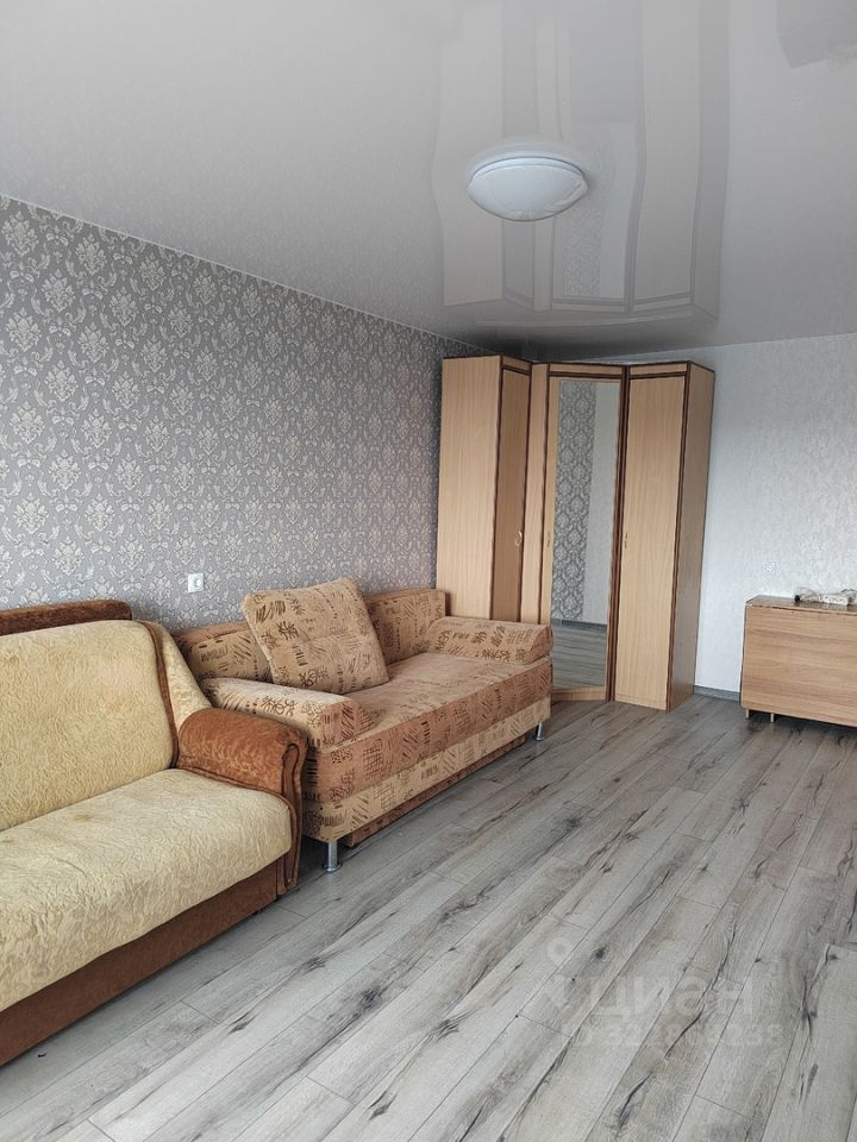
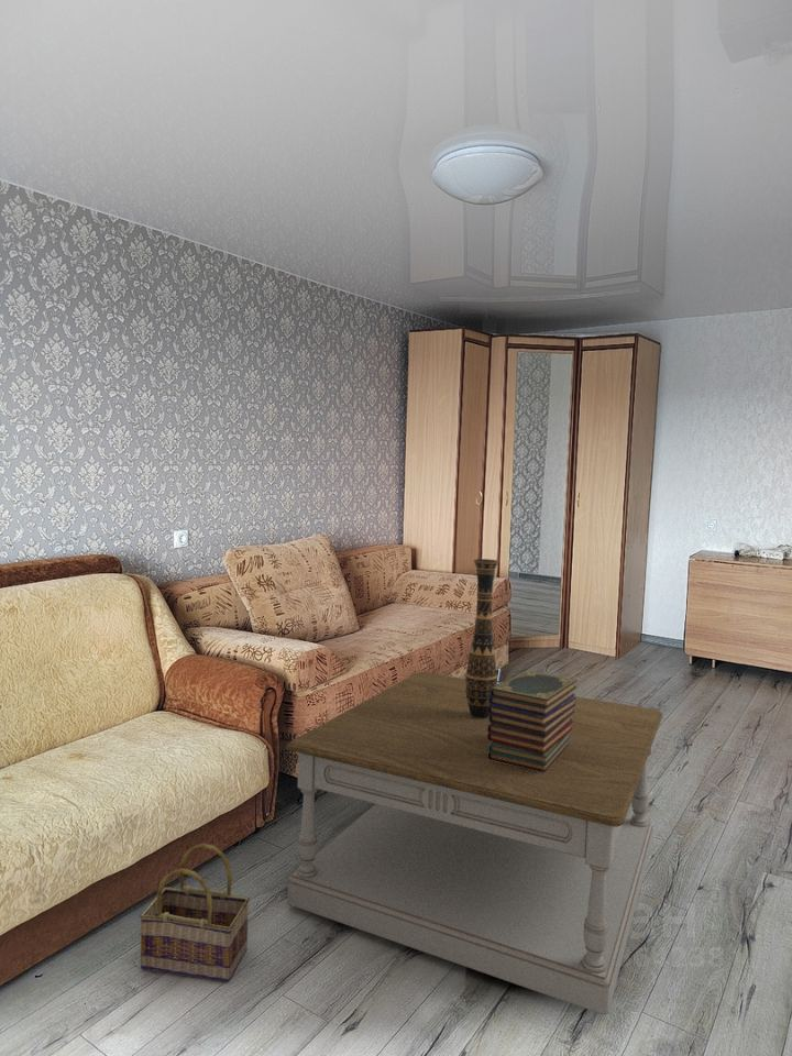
+ decorative vase [464,558,499,718]
+ basket [139,843,251,983]
+ coffee table [286,671,663,1015]
+ book stack [487,670,579,773]
